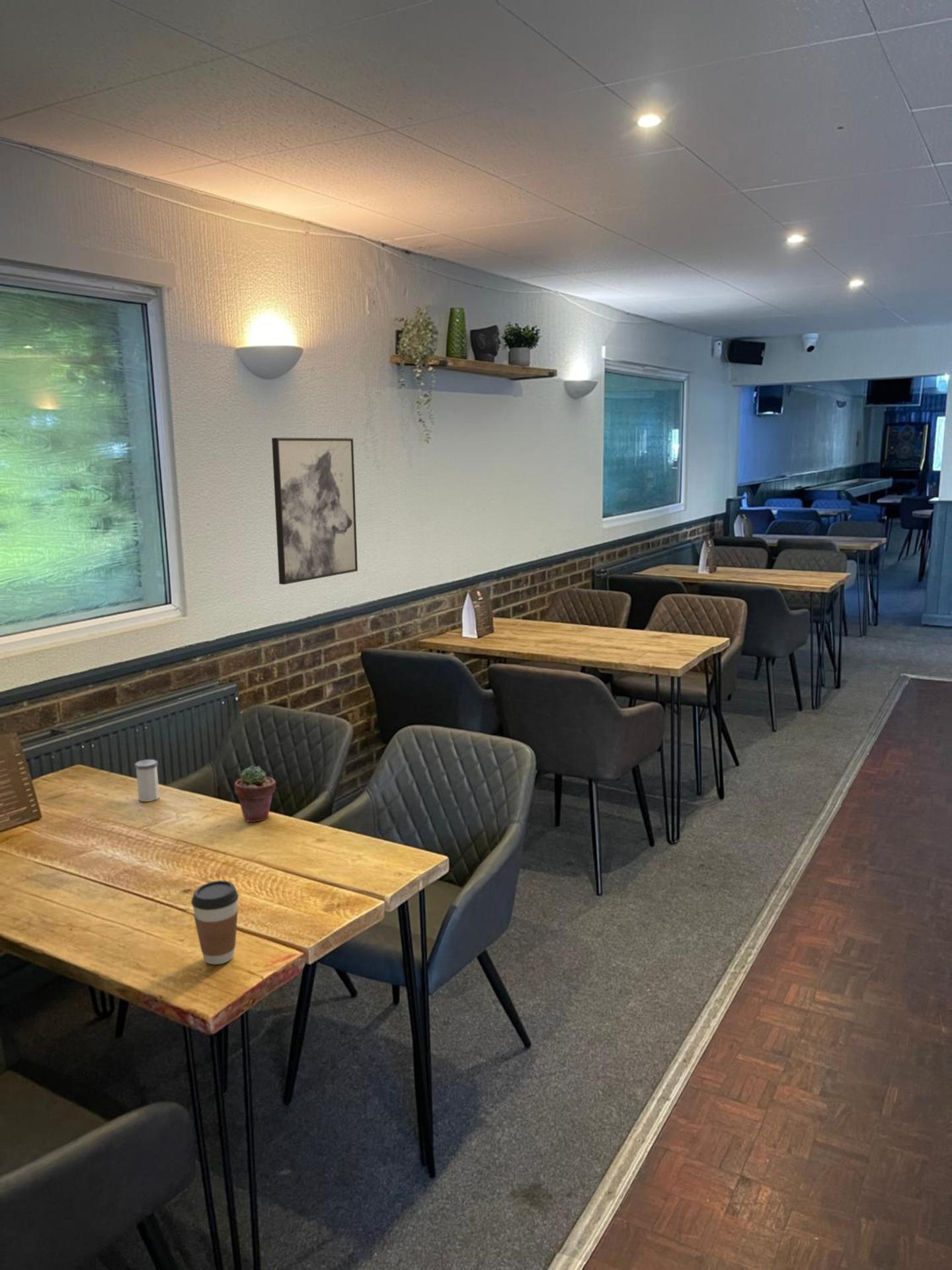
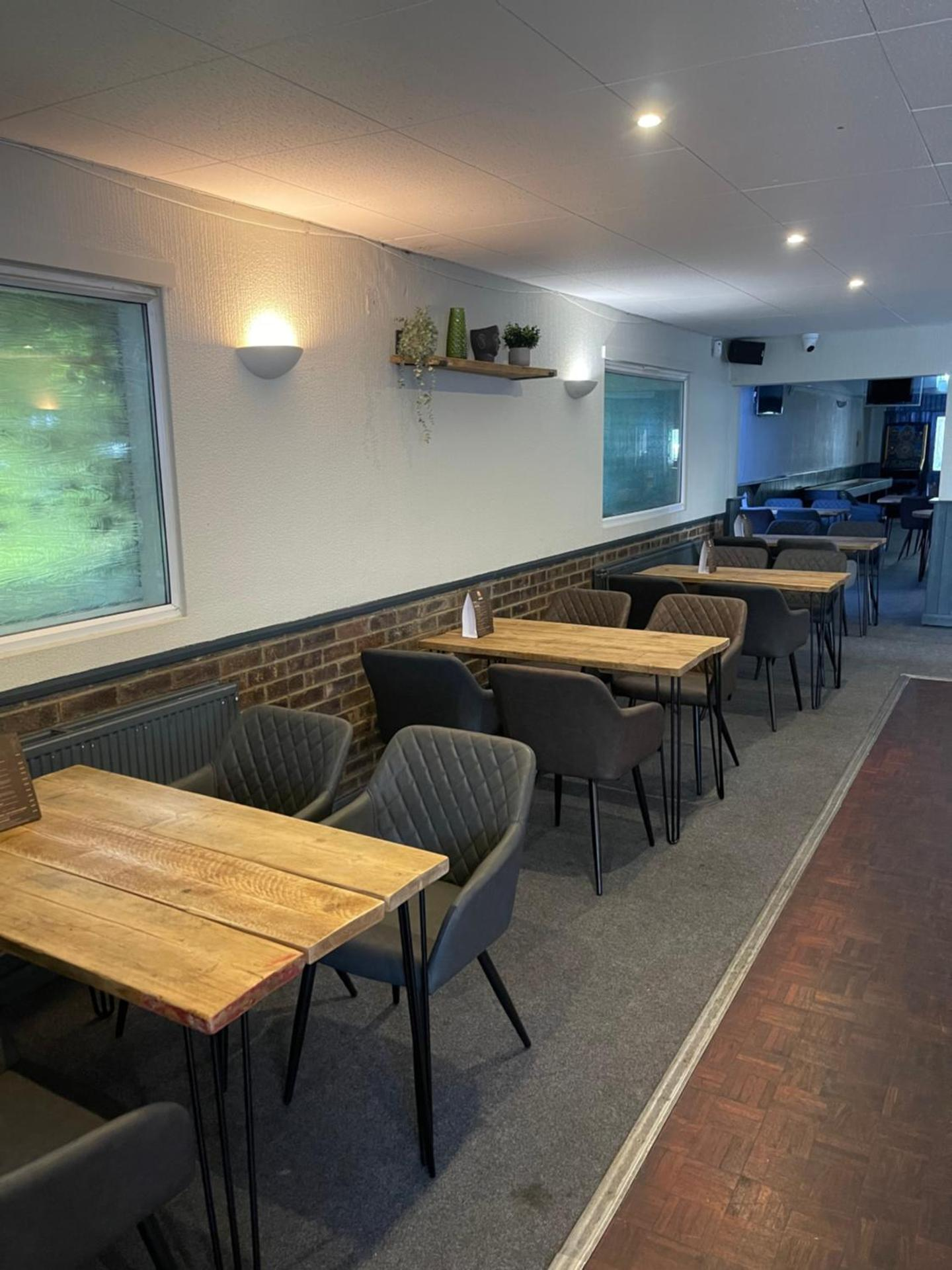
- salt shaker [134,759,160,802]
- potted succulent [234,765,277,823]
- coffee cup [190,880,239,965]
- wall art [271,437,358,585]
